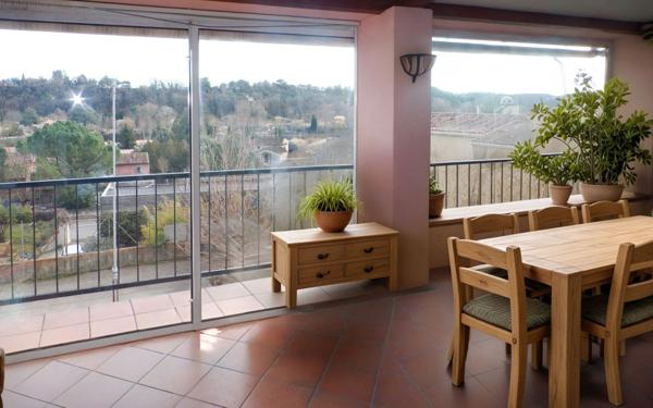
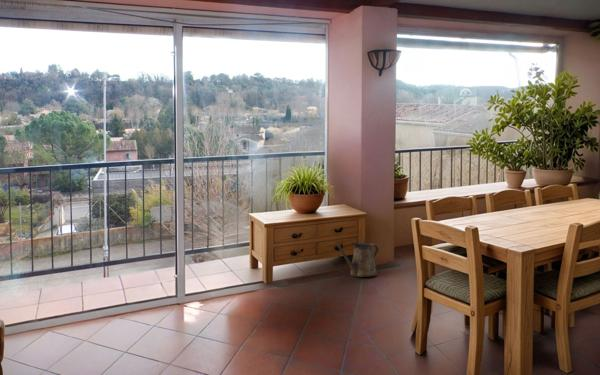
+ watering can [333,242,380,278]
